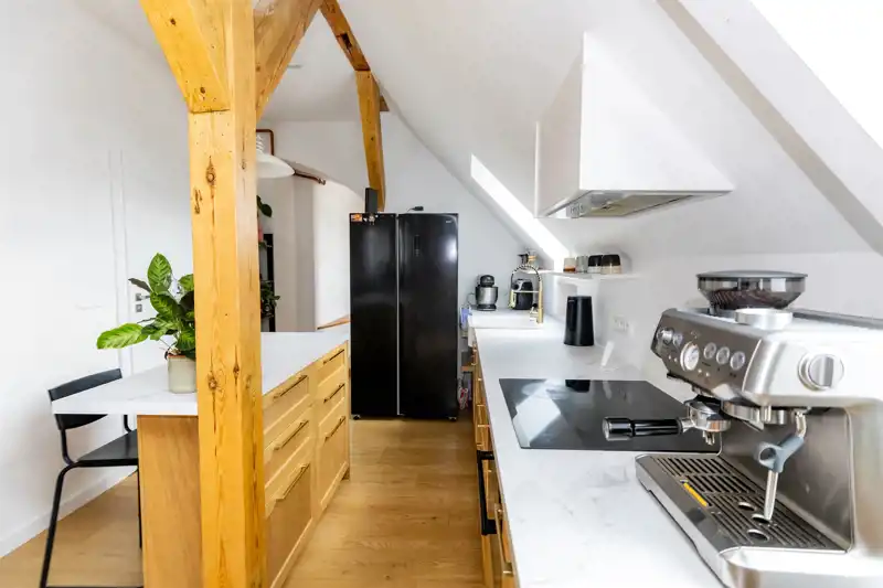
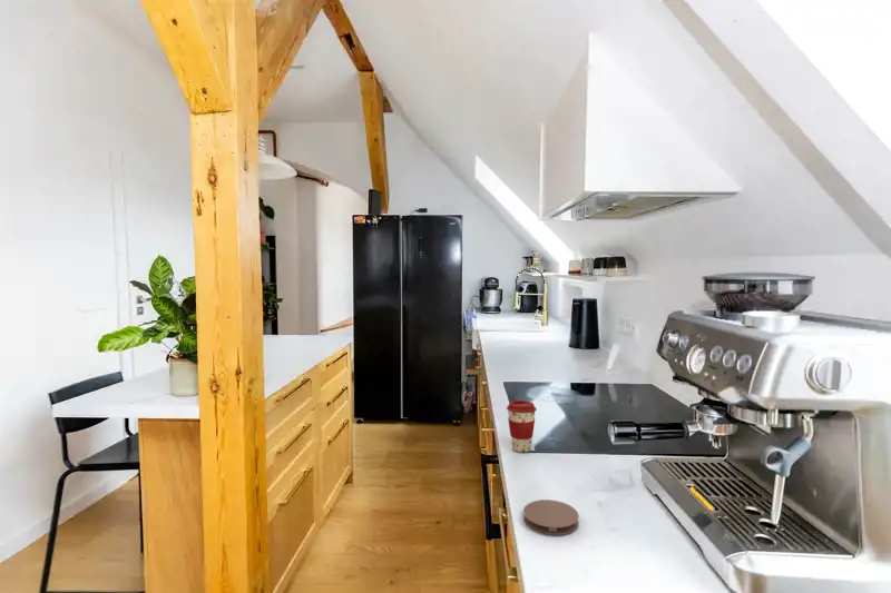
+ coaster [522,498,580,536]
+ coffee cup [506,399,538,454]
